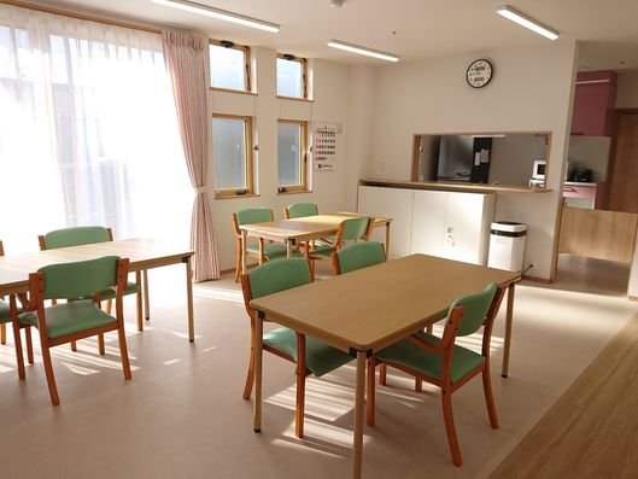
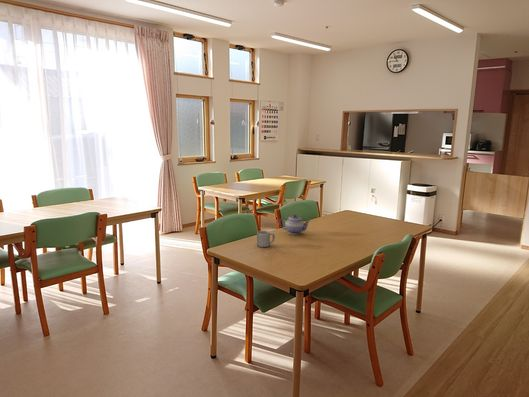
+ teapot [278,214,312,236]
+ mug [256,230,276,248]
